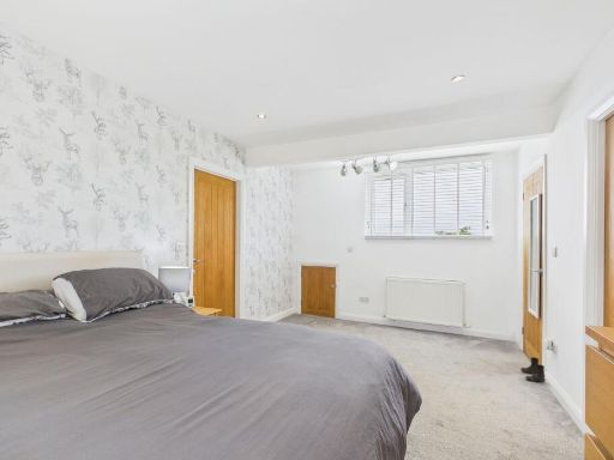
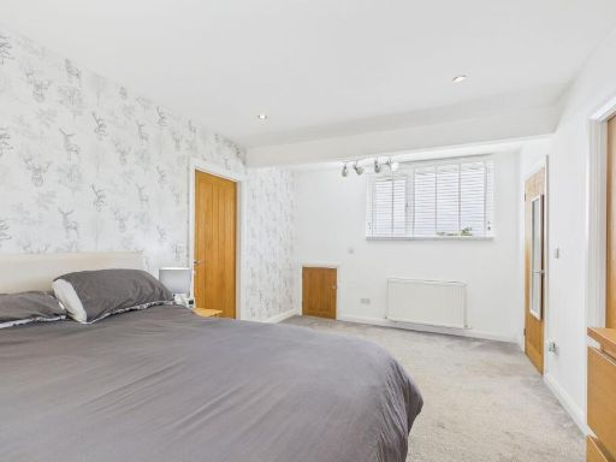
- boots [519,356,547,383]
